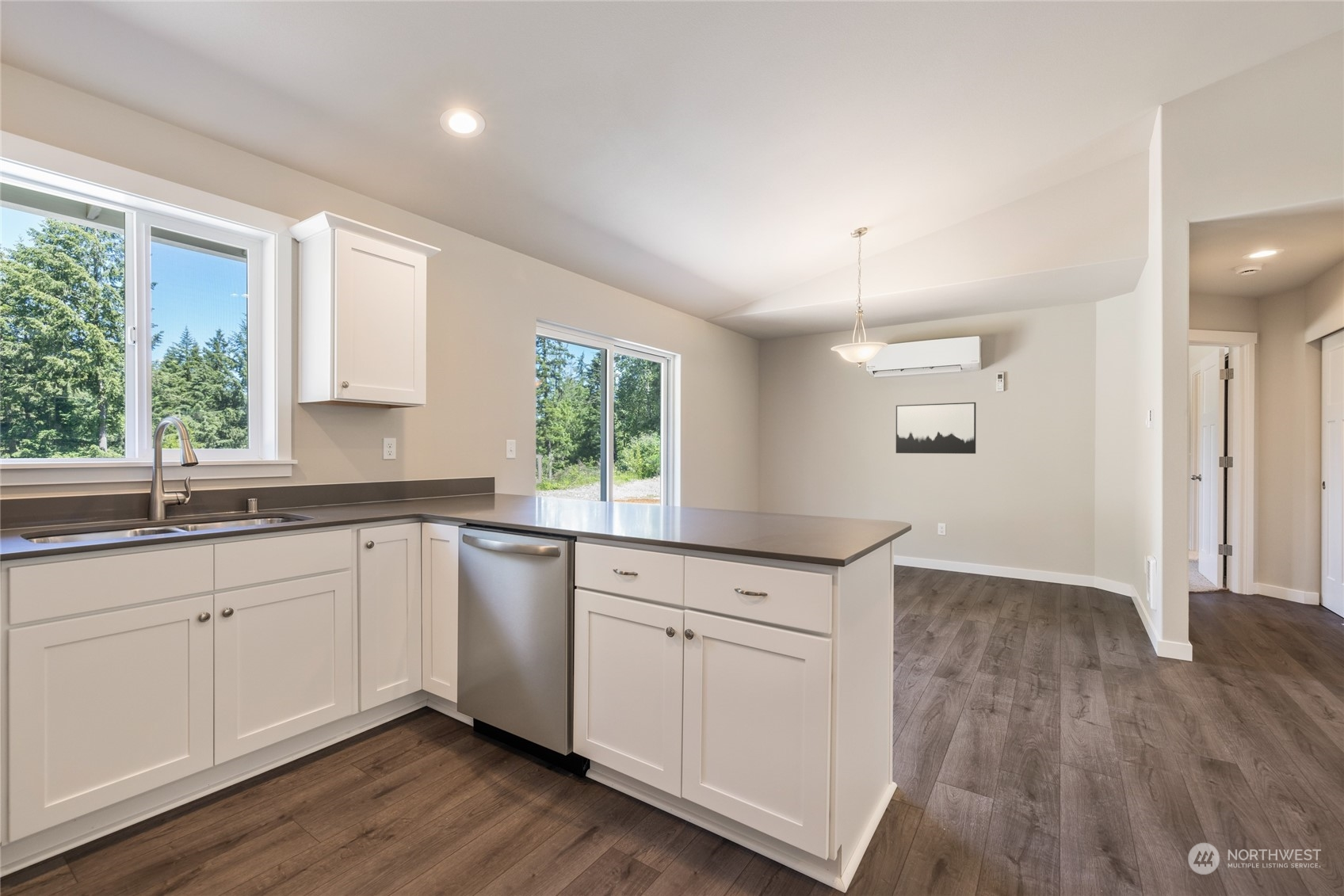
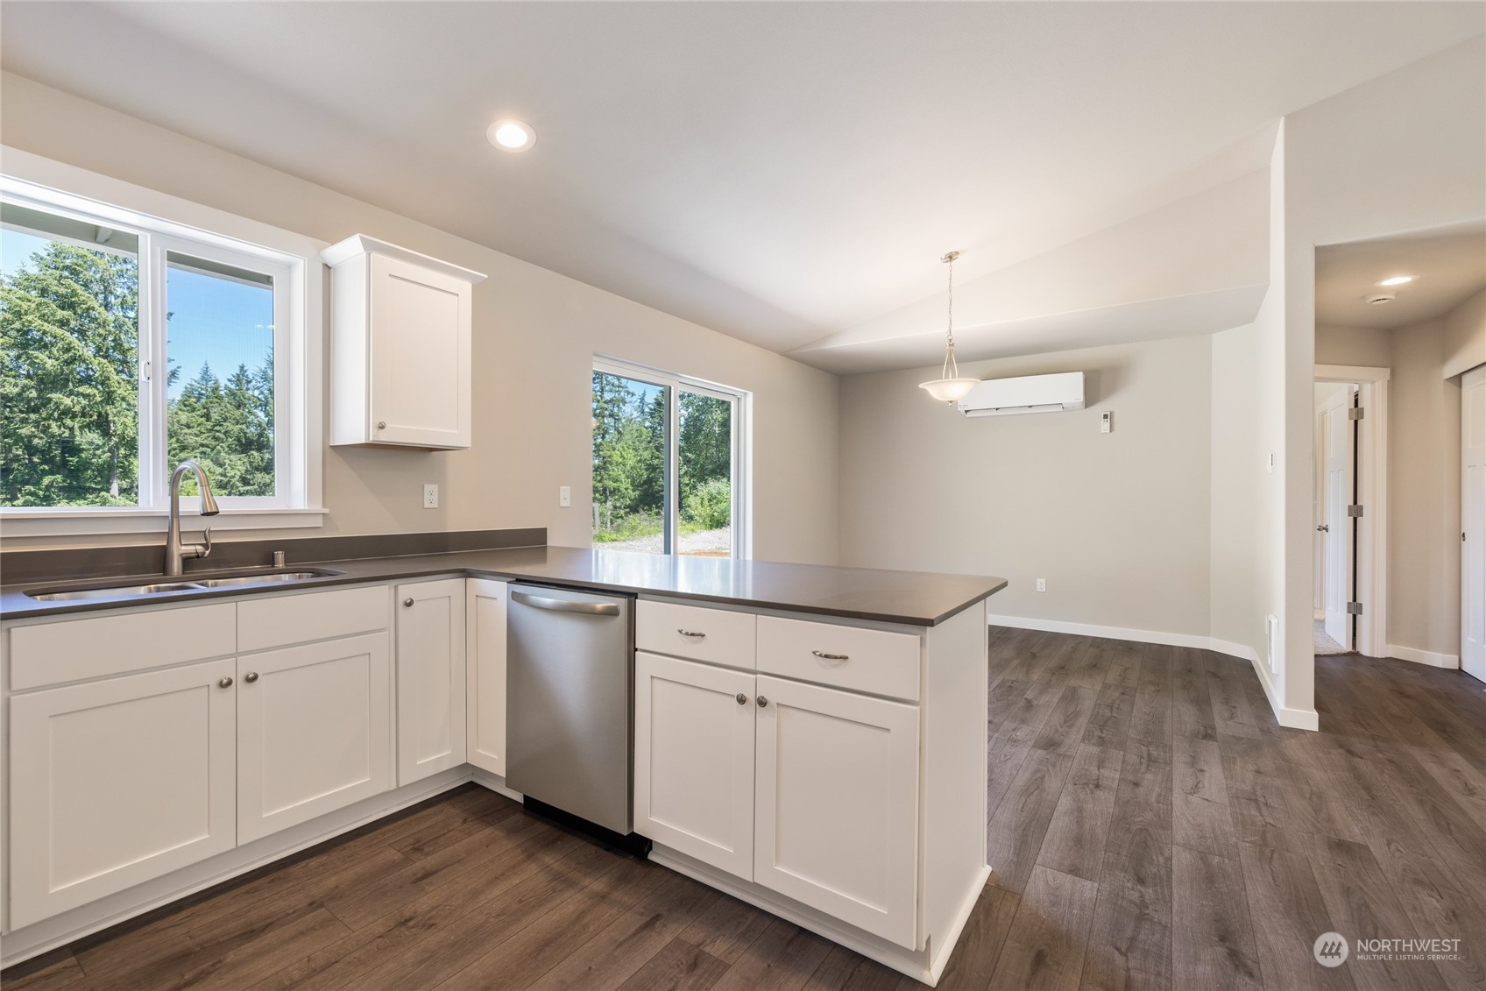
- wall art [895,402,976,455]
